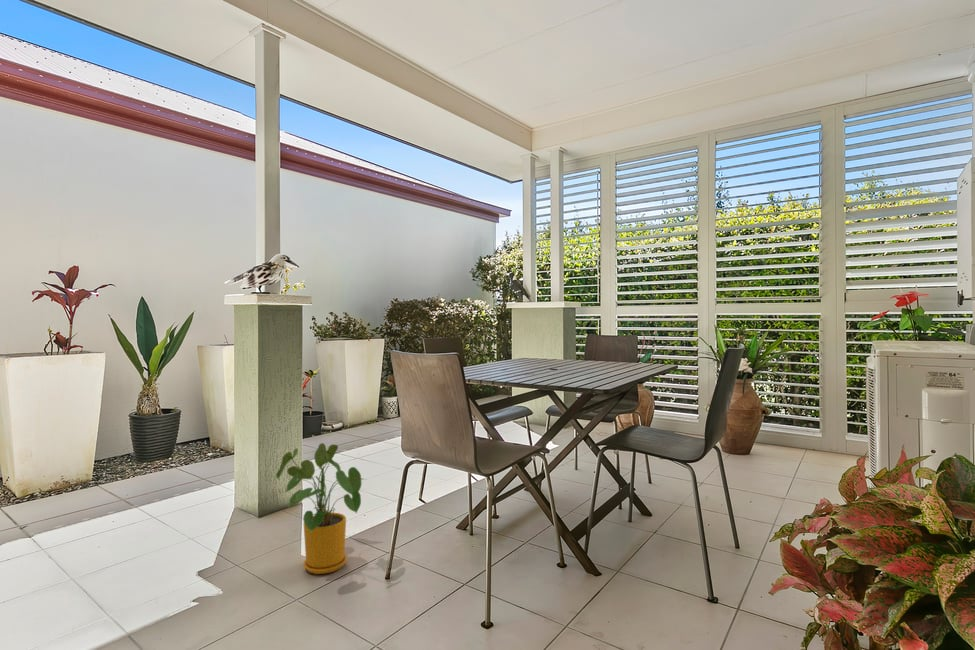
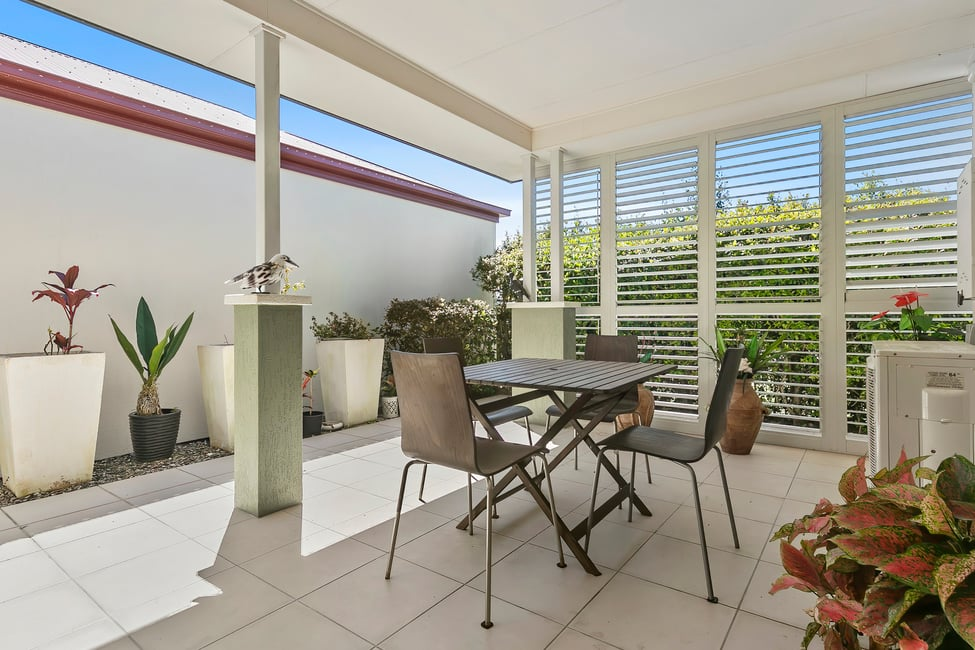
- house plant [275,442,368,575]
